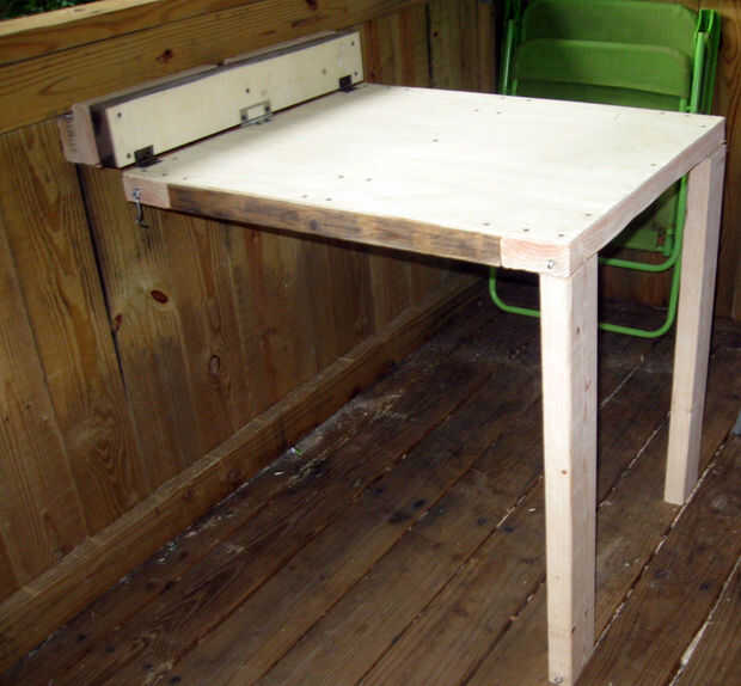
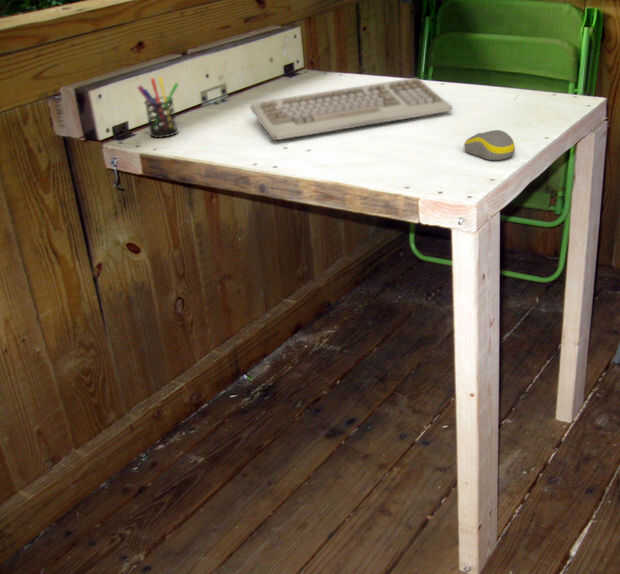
+ pen holder [136,76,179,139]
+ computer mouse [463,129,516,161]
+ keyboard [249,77,453,141]
